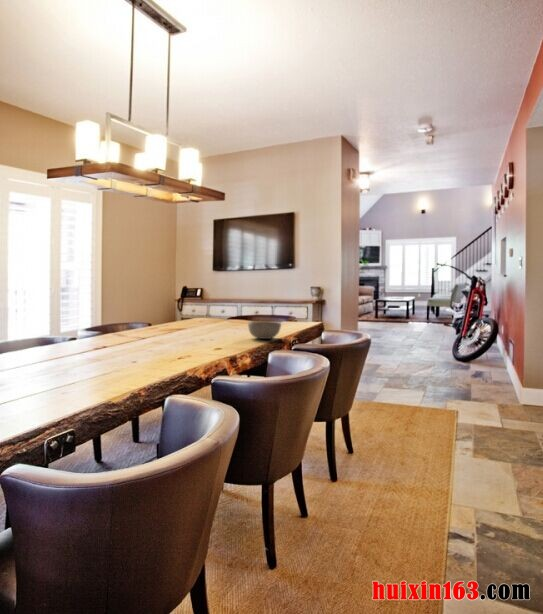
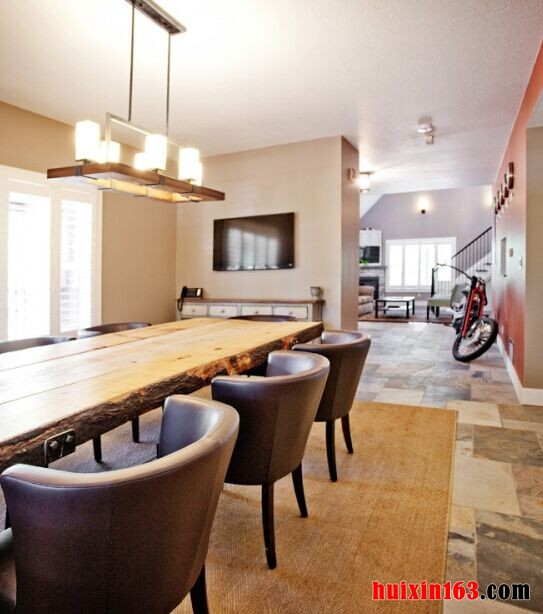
- bowl [247,320,282,340]
